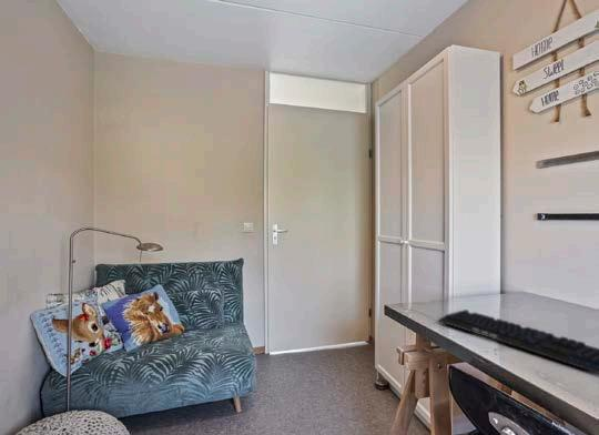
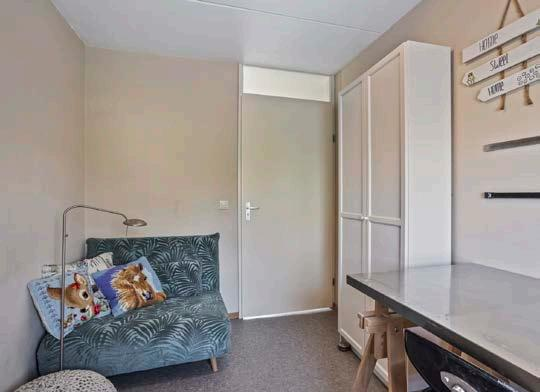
- keyboard [437,308,599,375]
